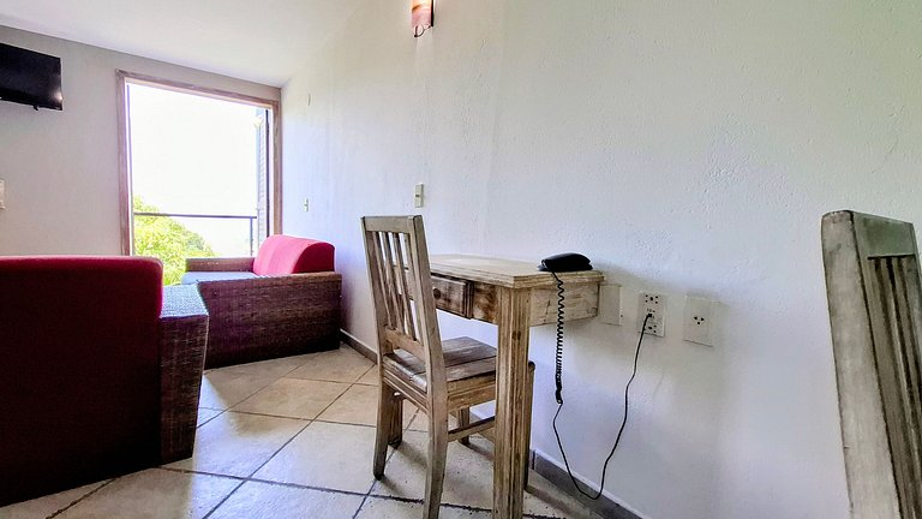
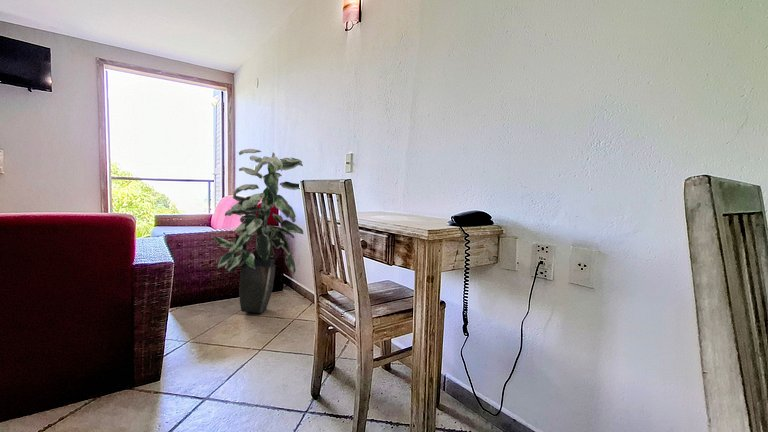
+ indoor plant [212,148,305,314]
